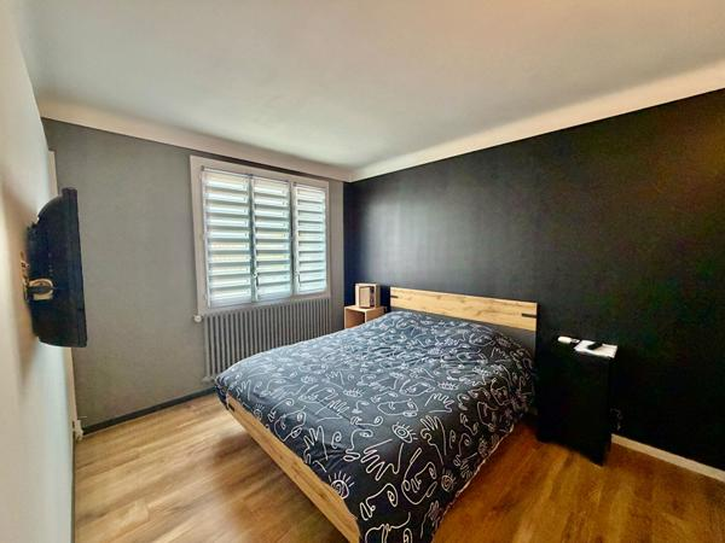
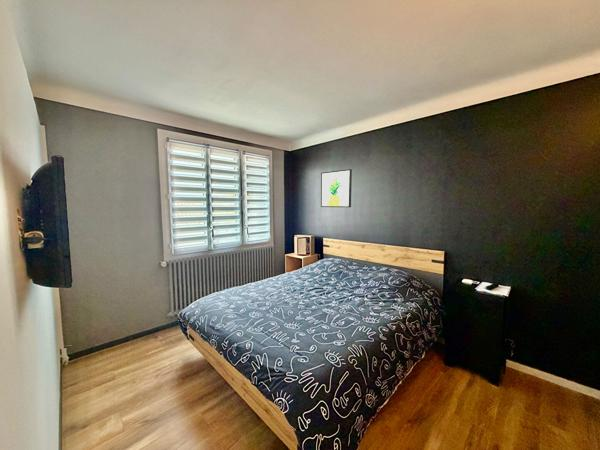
+ wall art [320,168,353,208]
